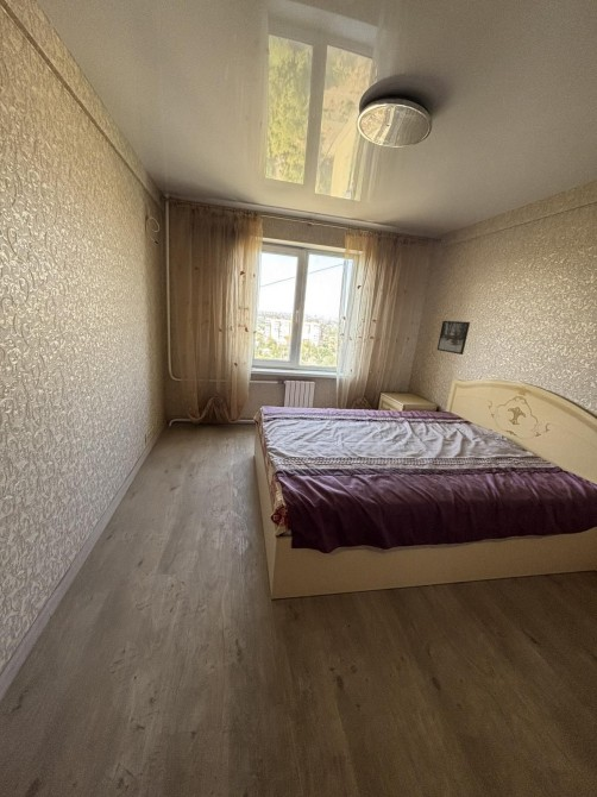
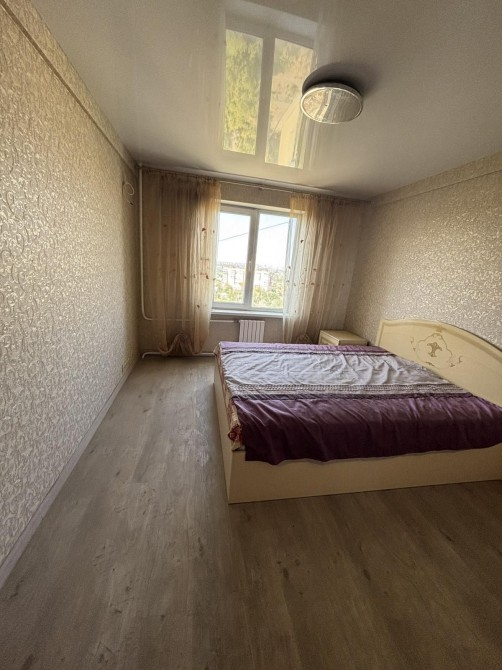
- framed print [436,320,471,356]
